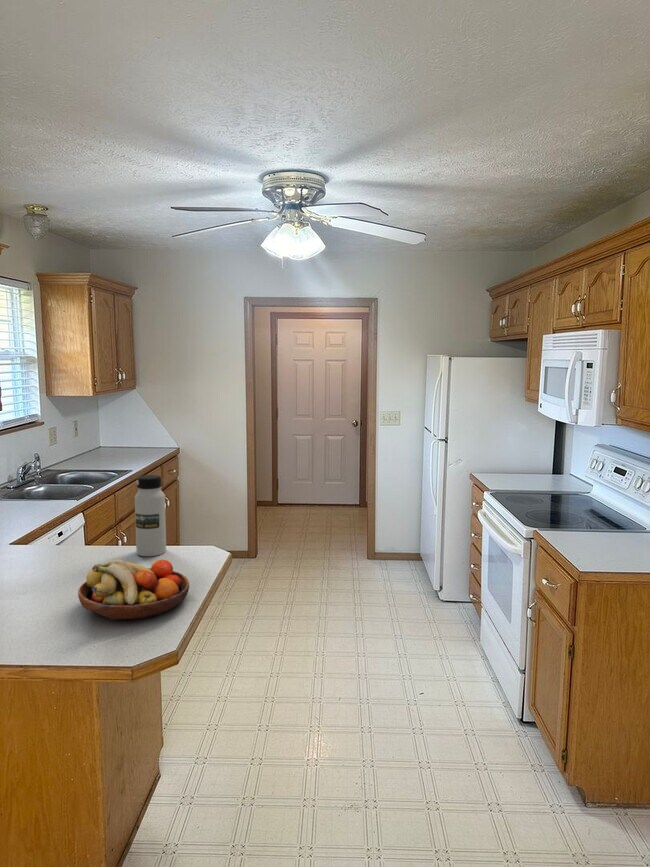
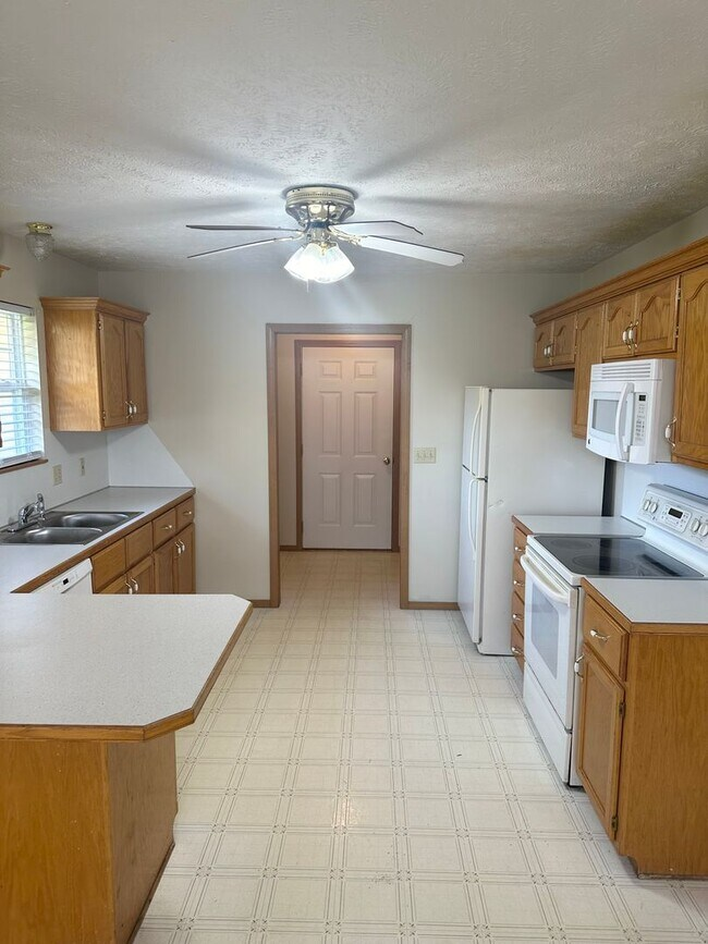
- water bottle [134,474,167,557]
- fruit bowl [77,558,190,621]
